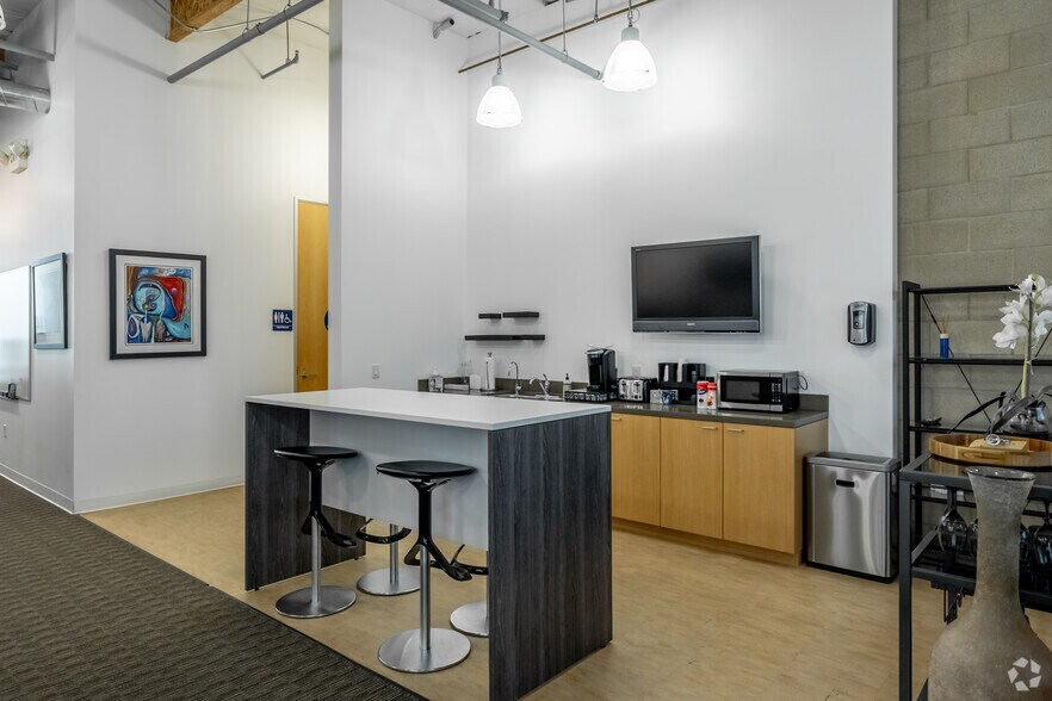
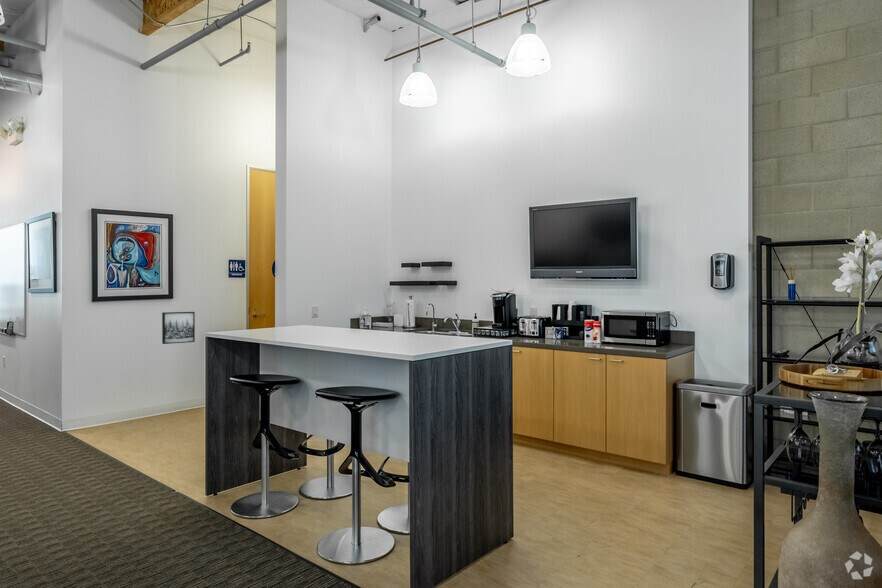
+ wall art [161,311,196,345]
